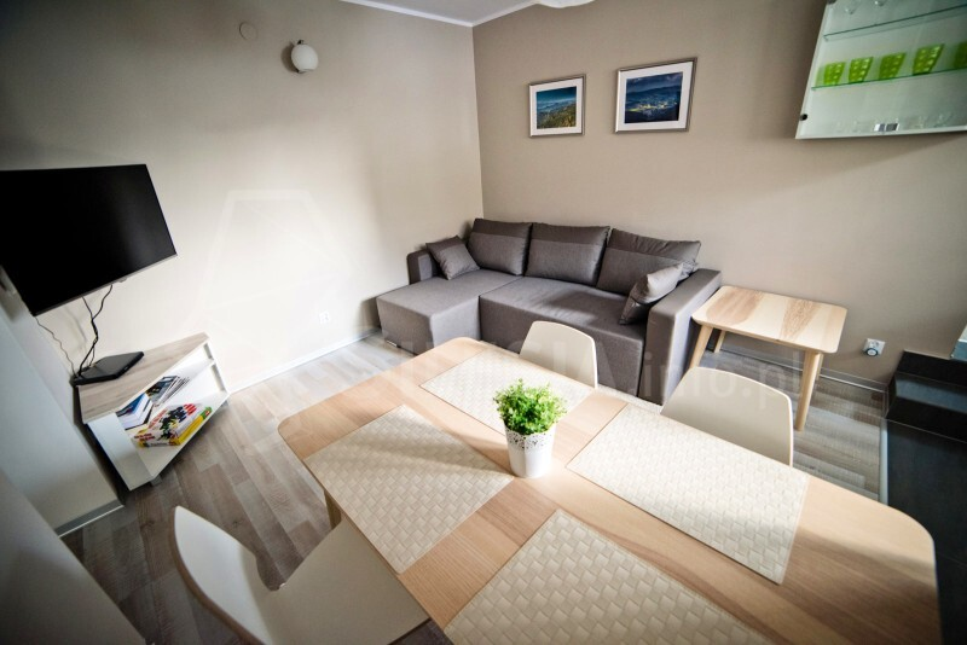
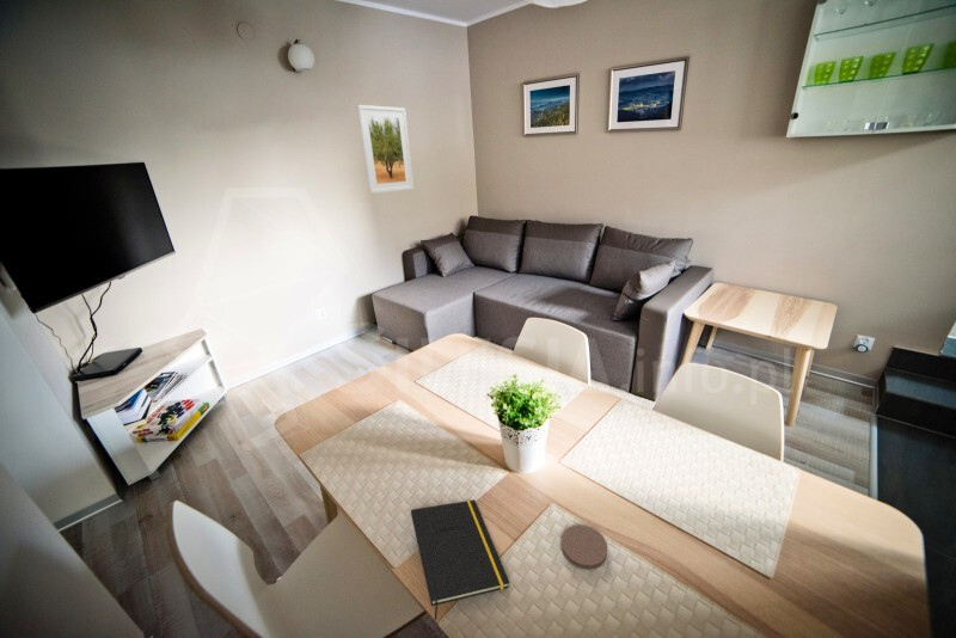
+ notepad [410,499,510,621]
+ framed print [356,104,415,195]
+ coaster [560,523,608,571]
